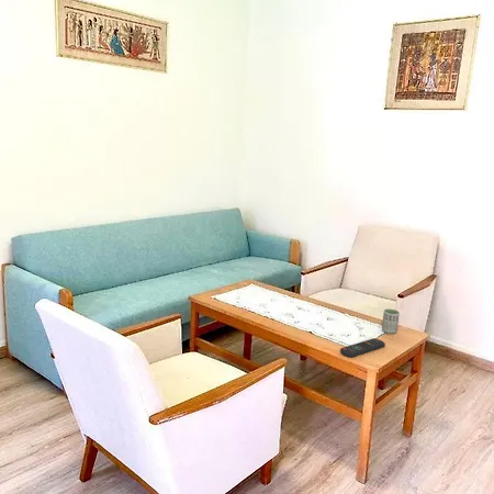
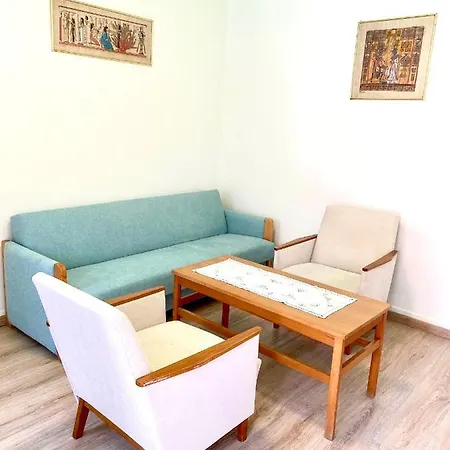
- remote control [339,337,386,359]
- cup [381,307,401,335]
